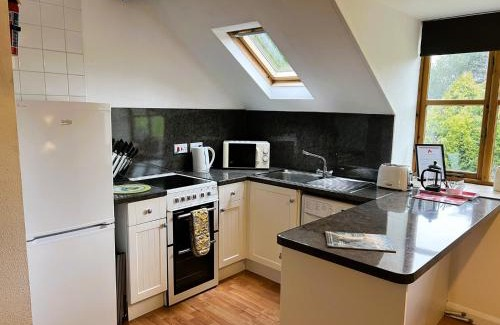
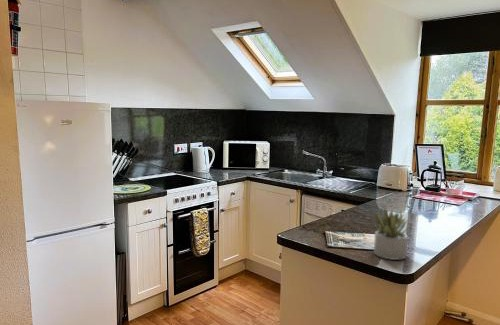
+ succulent plant [373,205,409,261]
